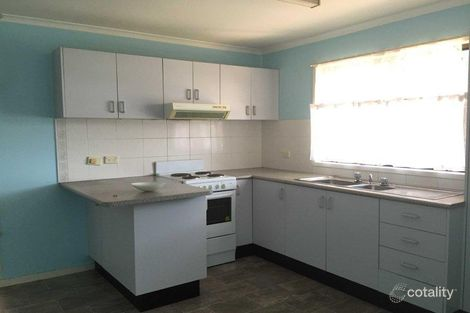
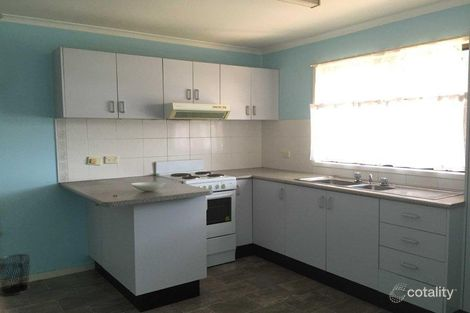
+ waste bin [0,253,32,297]
